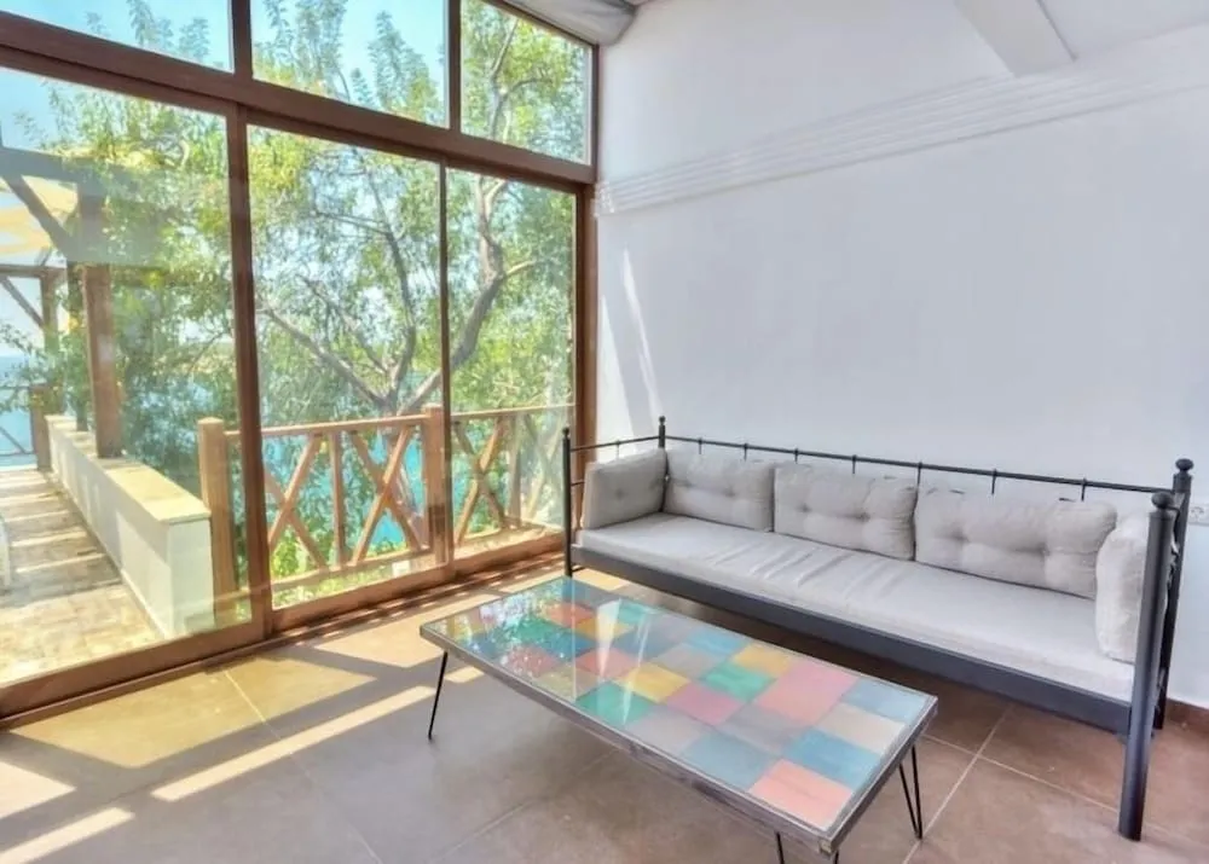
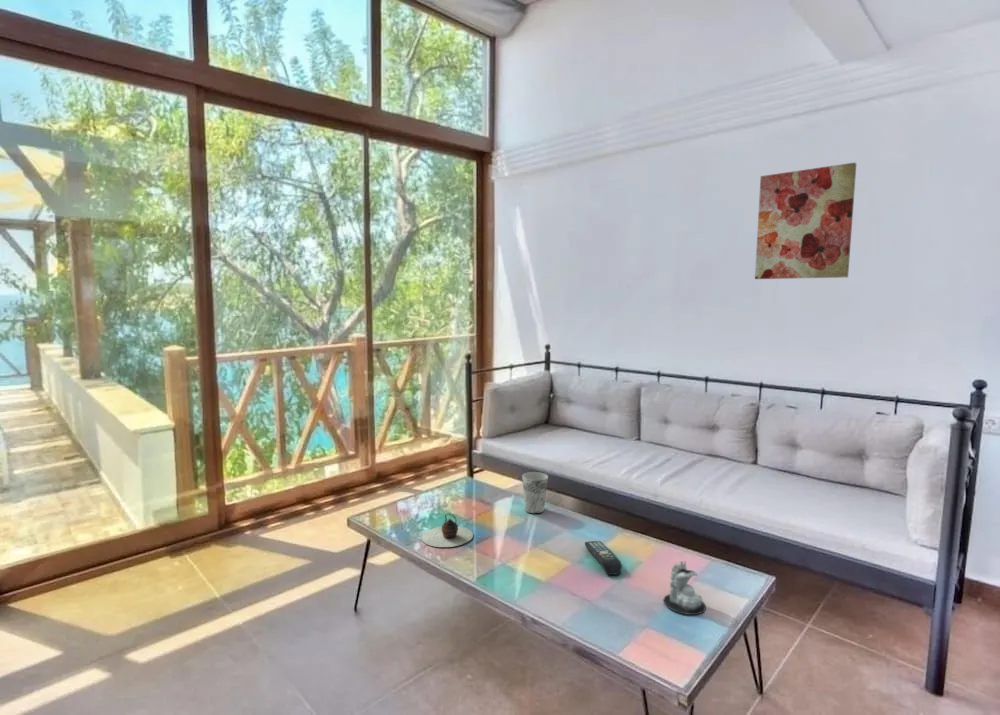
+ remote control [584,540,623,576]
+ wall art [754,162,857,280]
+ cup [521,471,549,515]
+ teapot [421,513,474,548]
+ candle [663,560,707,616]
